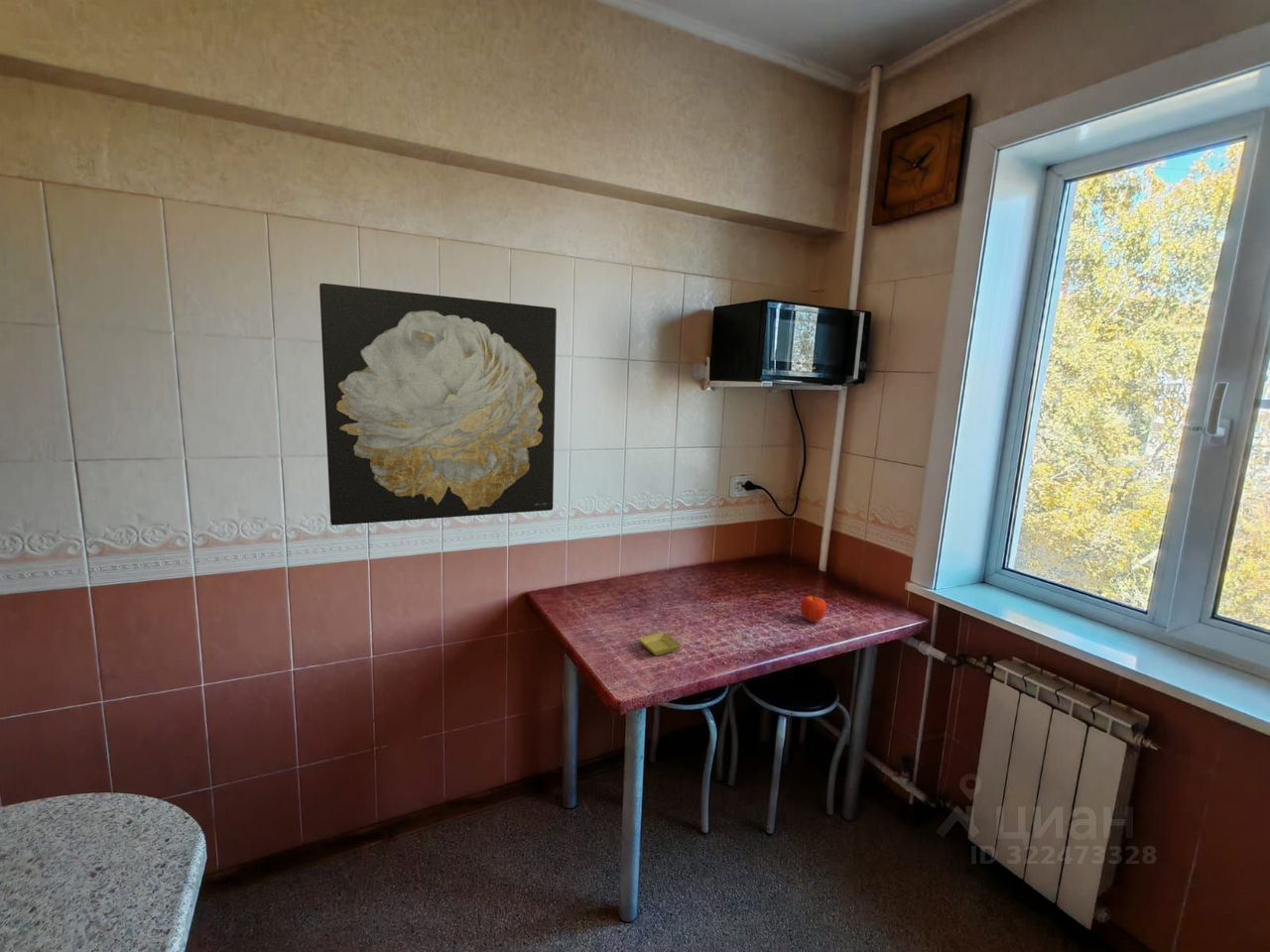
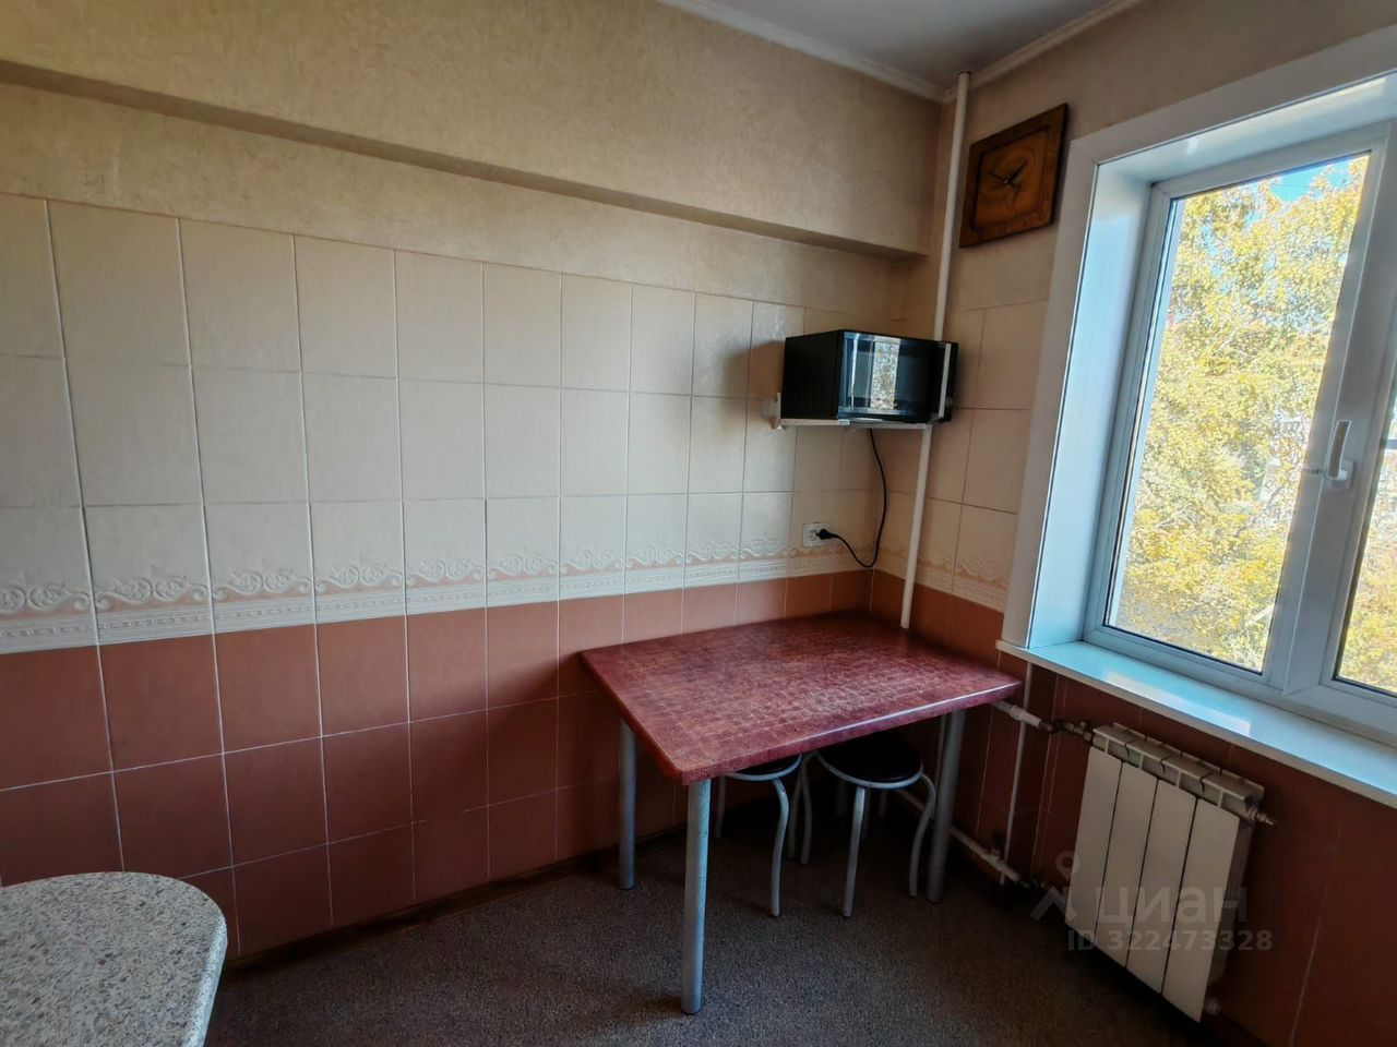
- fruit [800,595,827,623]
- saucer [637,632,683,656]
- wall art [318,283,558,527]
